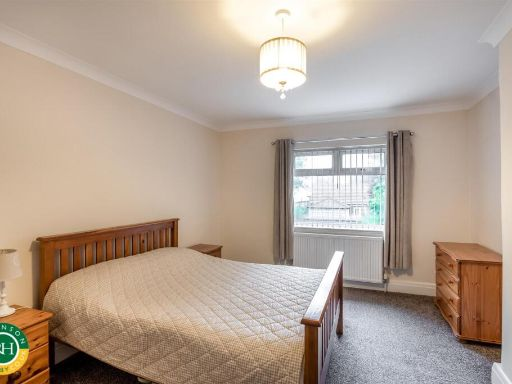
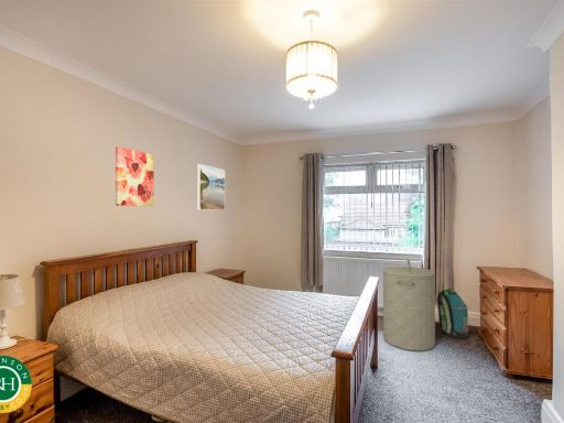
+ backpack [436,288,469,340]
+ laundry hamper [381,258,436,352]
+ wall art [115,145,155,207]
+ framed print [196,163,226,212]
